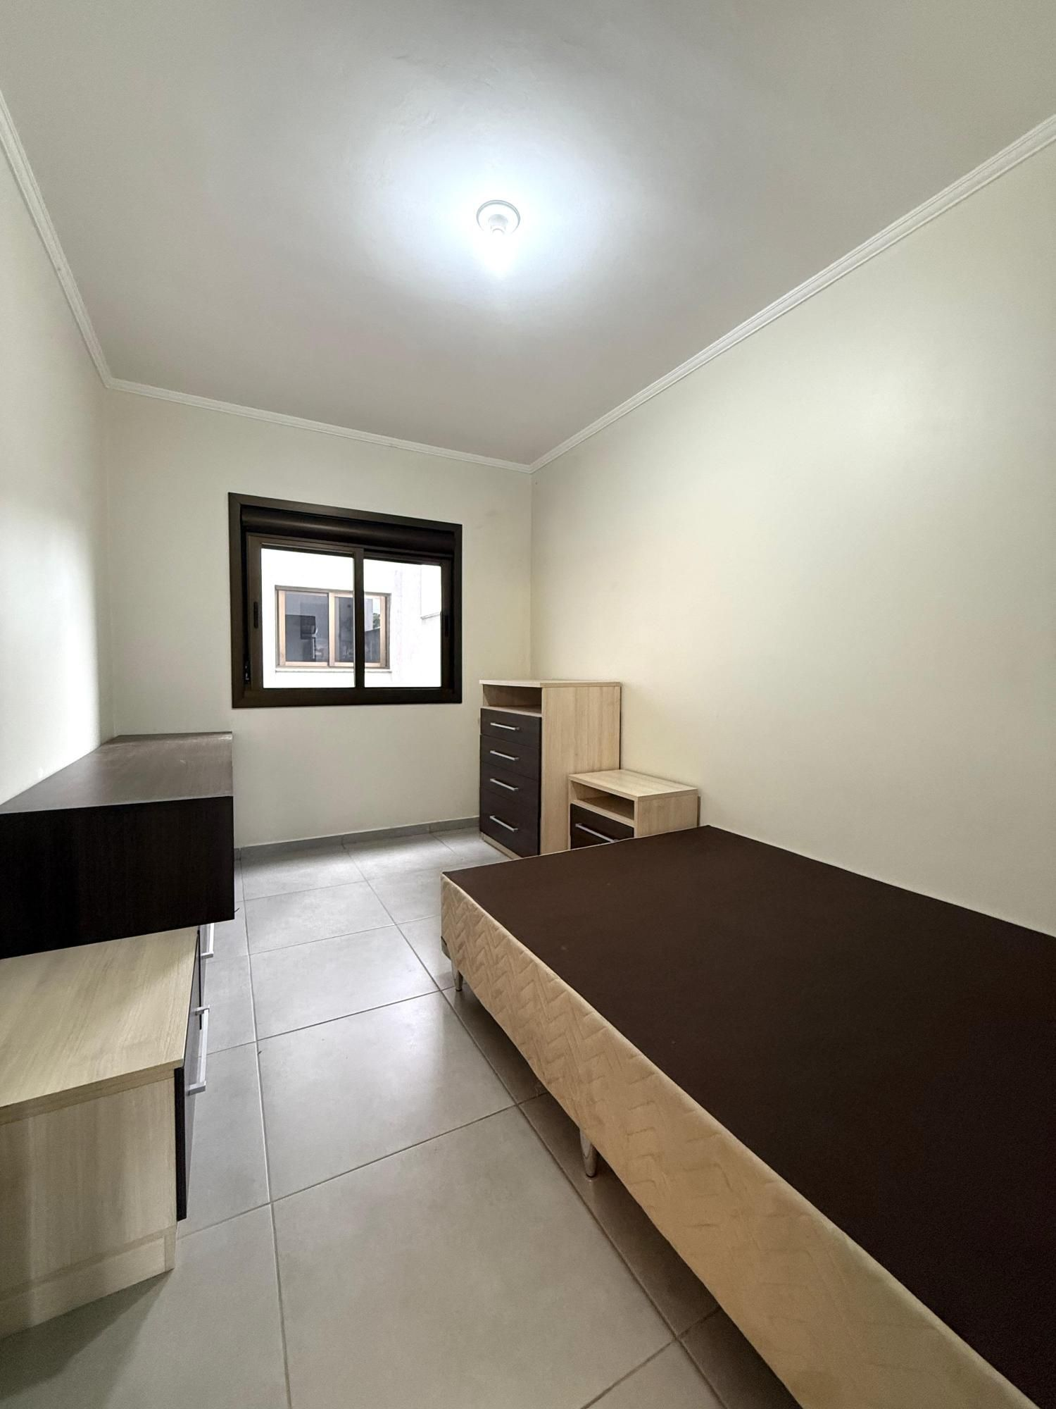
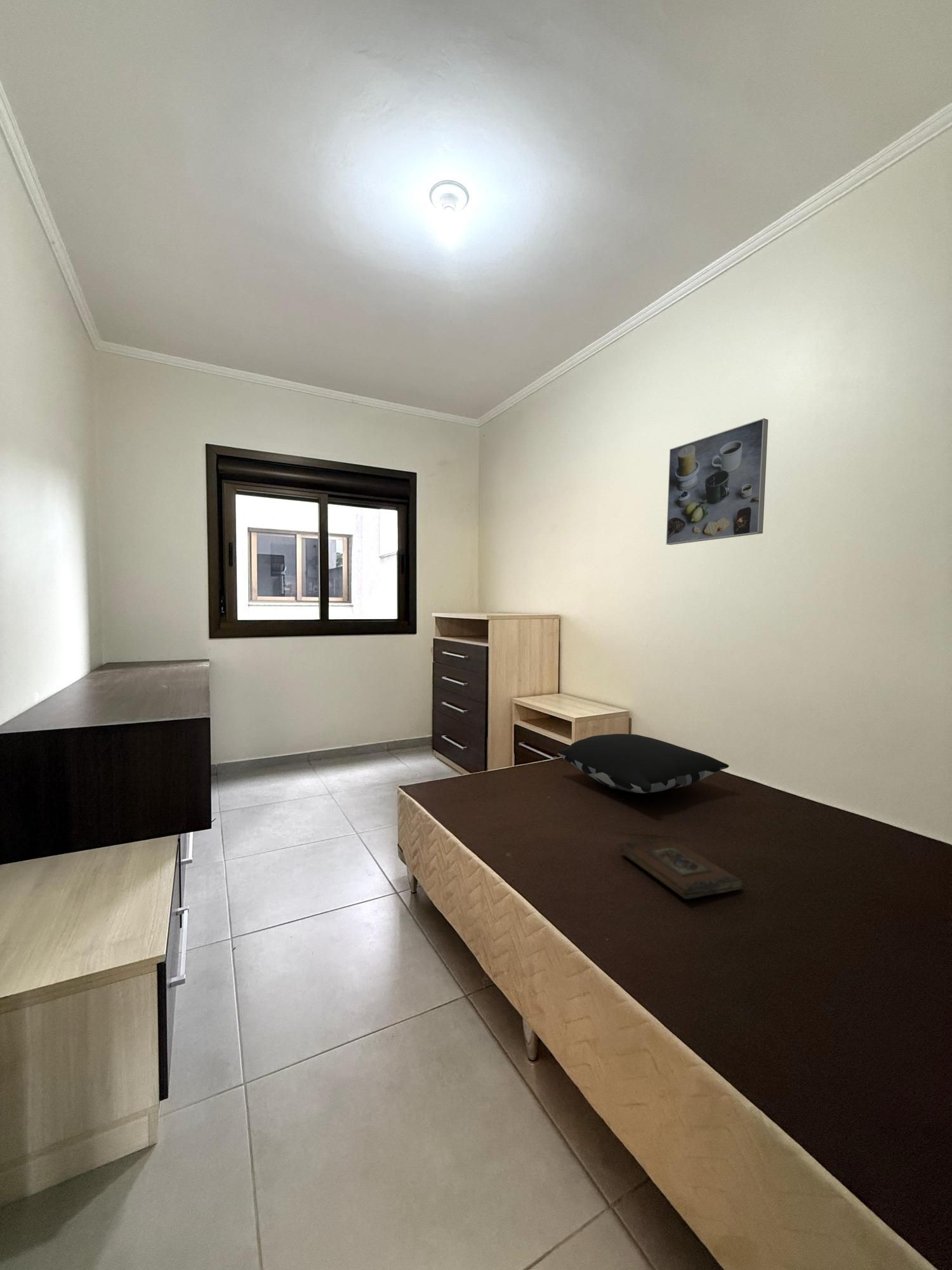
+ book [618,836,744,900]
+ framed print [666,418,769,545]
+ pillow [557,733,730,794]
